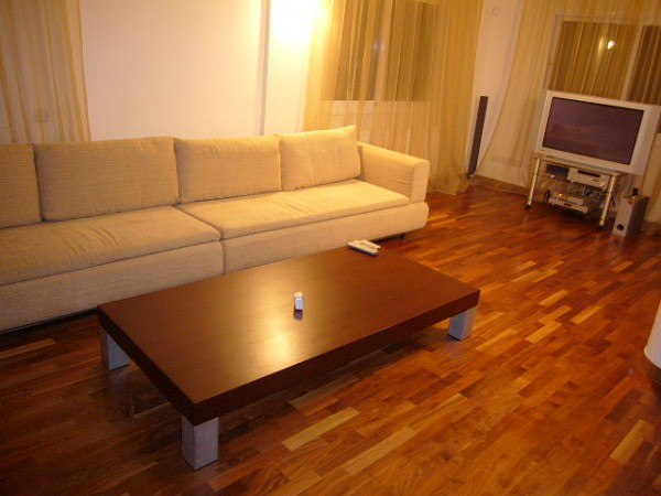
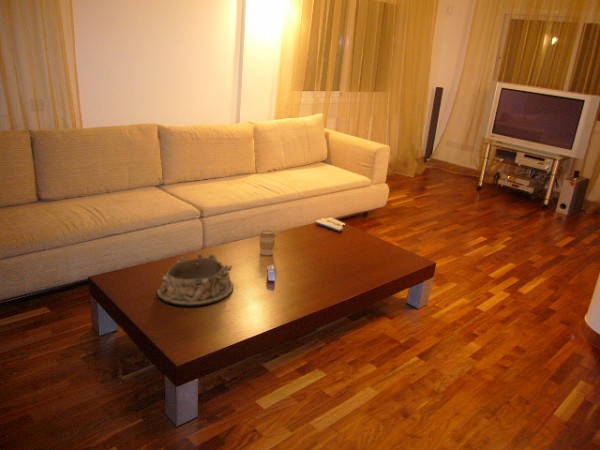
+ coffee cup [258,230,277,256]
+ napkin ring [156,252,234,307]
